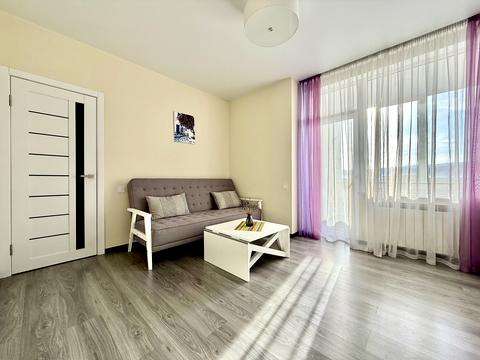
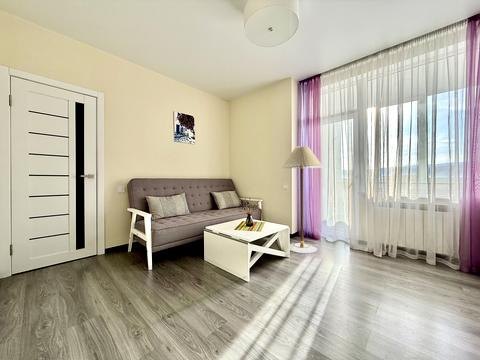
+ floor lamp [281,145,324,254]
